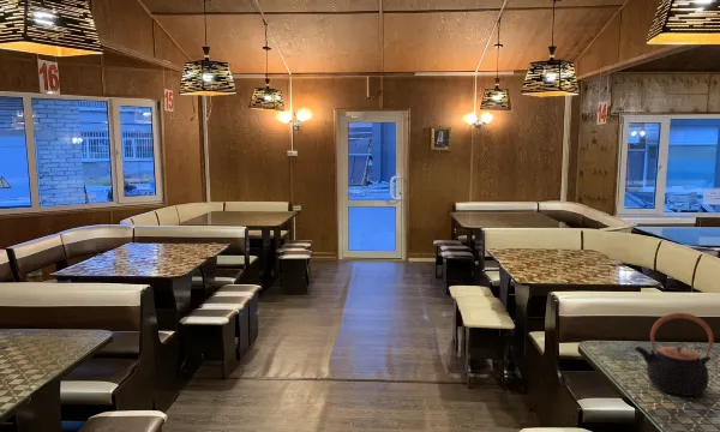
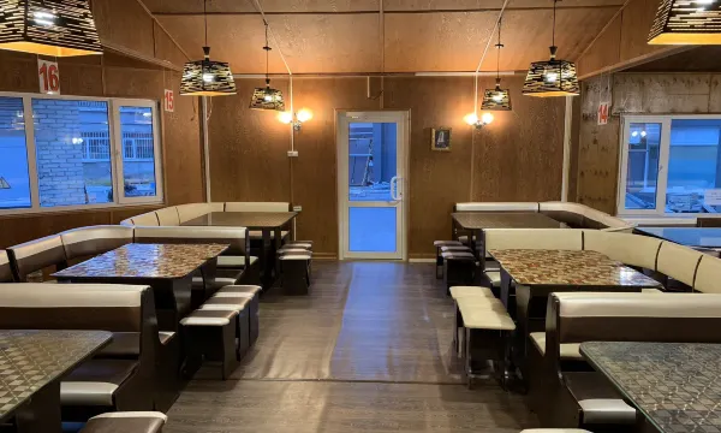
- teapot [634,312,714,397]
